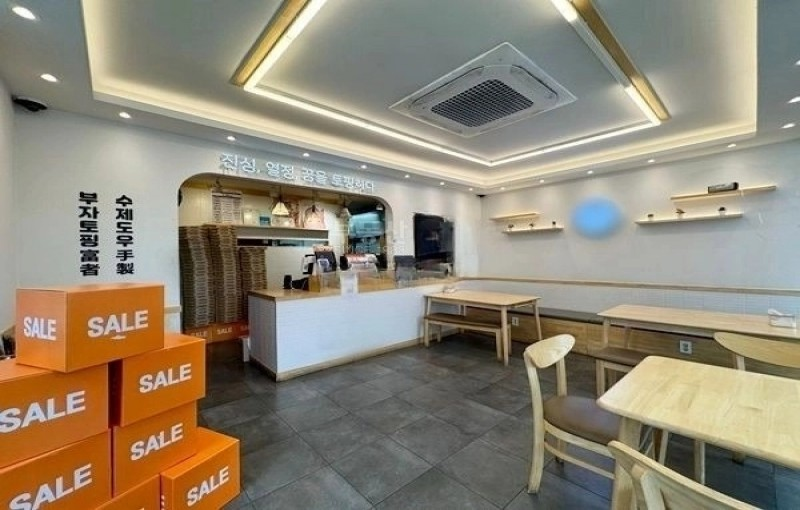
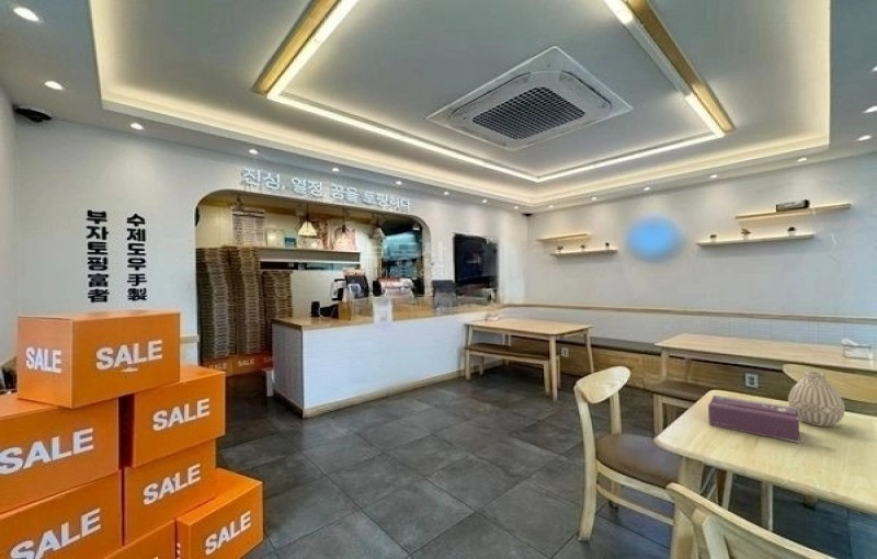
+ vase [787,370,846,427]
+ tissue box [707,395,800,444]
